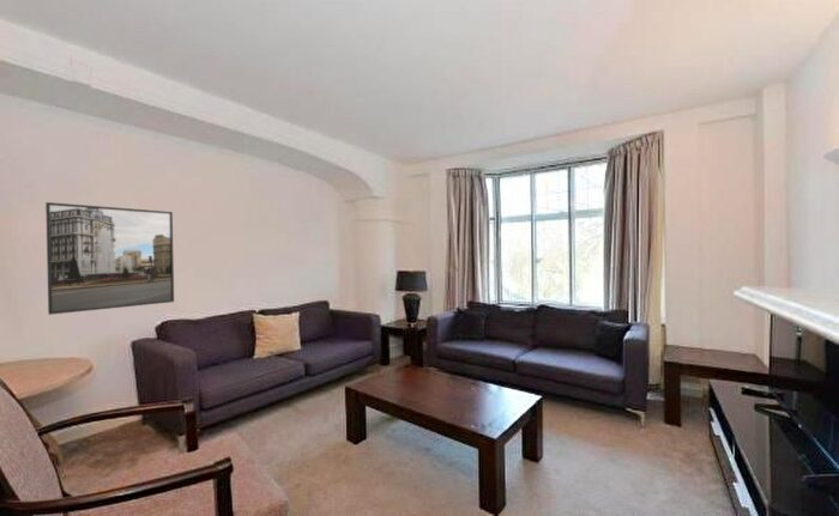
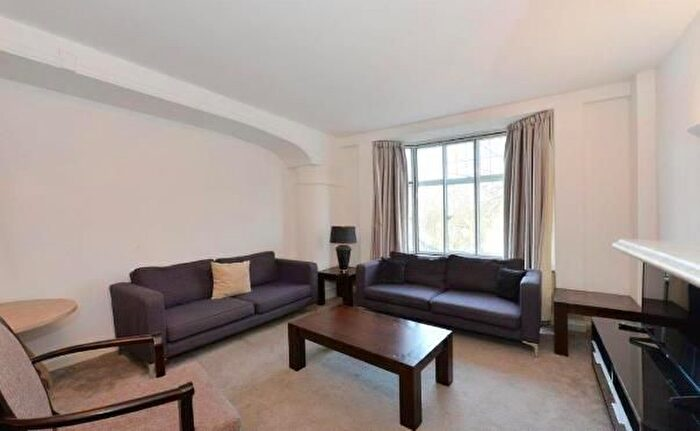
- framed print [44,201,175,316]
